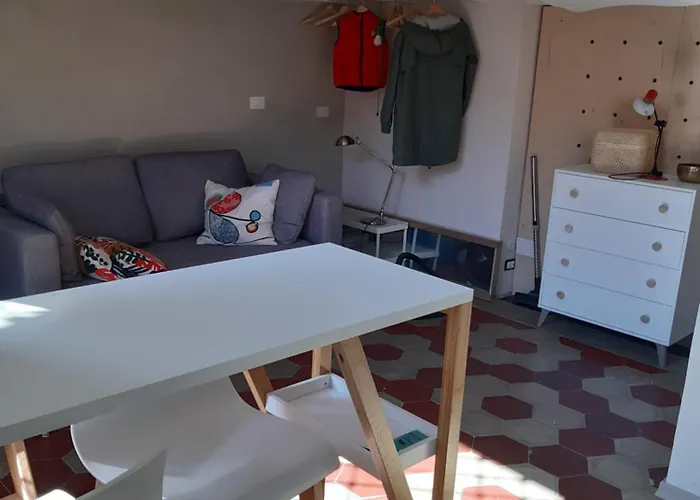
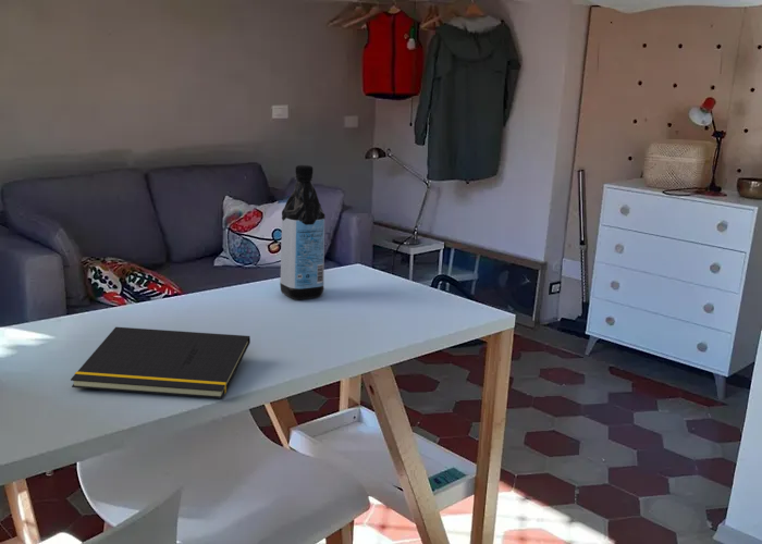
+ water bottle [279,164,327,300]
+ notepad [70,326,251,399]
